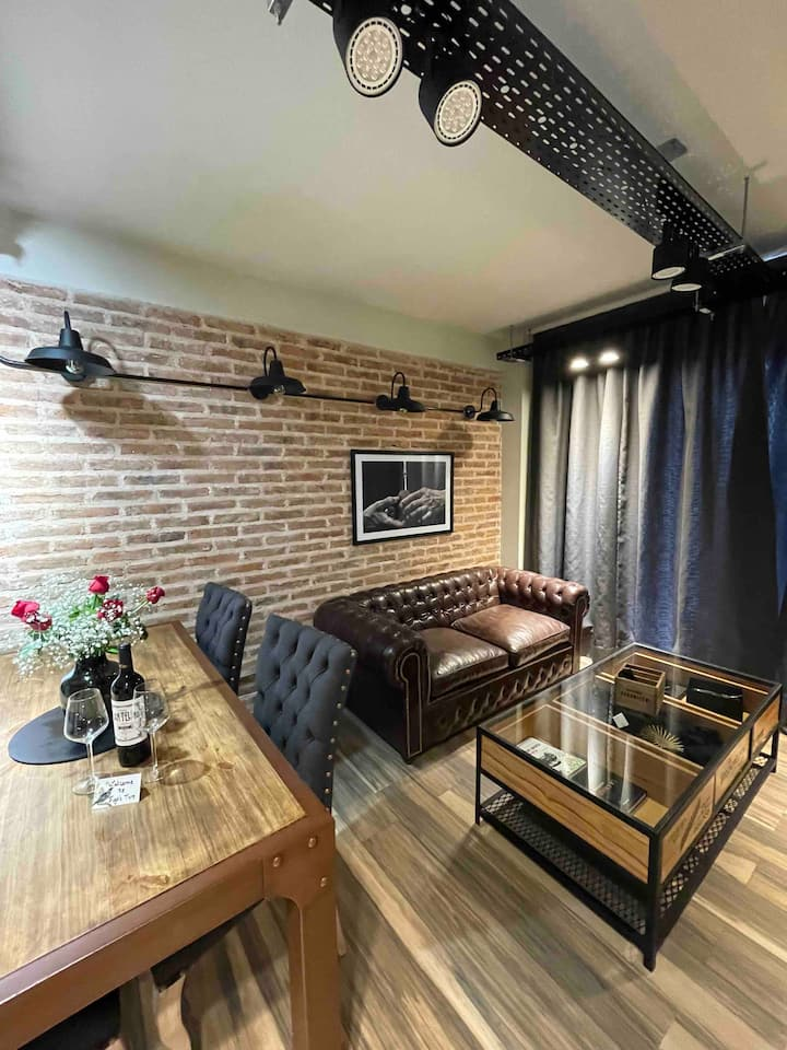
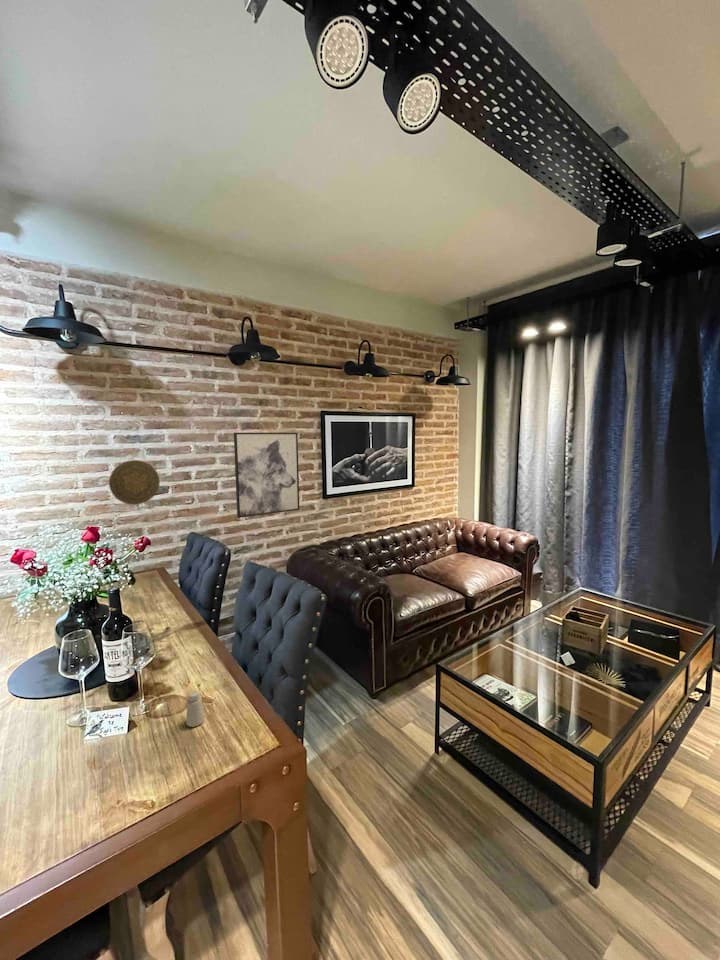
+ saltshaker [185,689,205,728]
+ decorative plate [108,459,161,506]
+ wall art [233,432,300,519]
